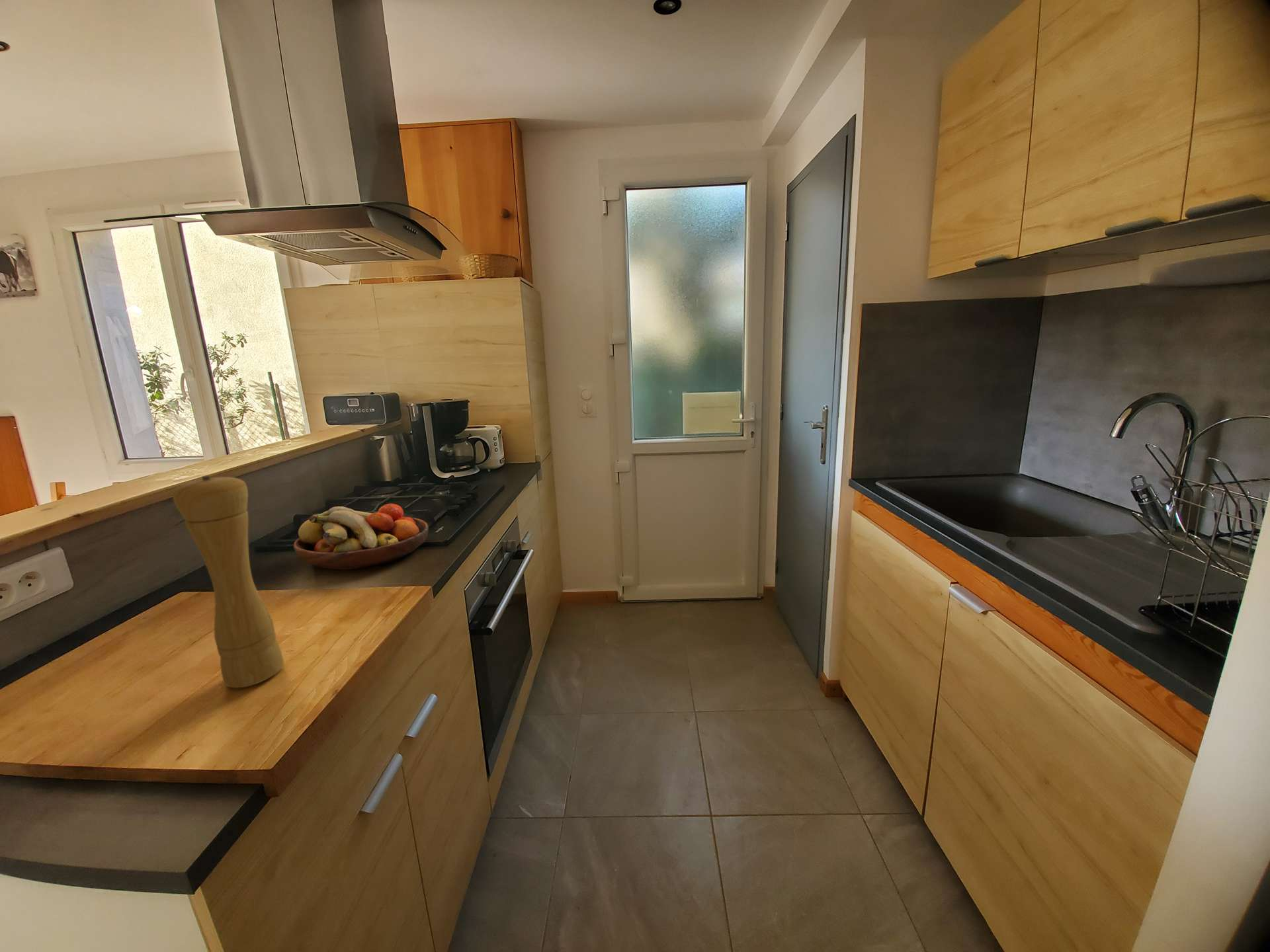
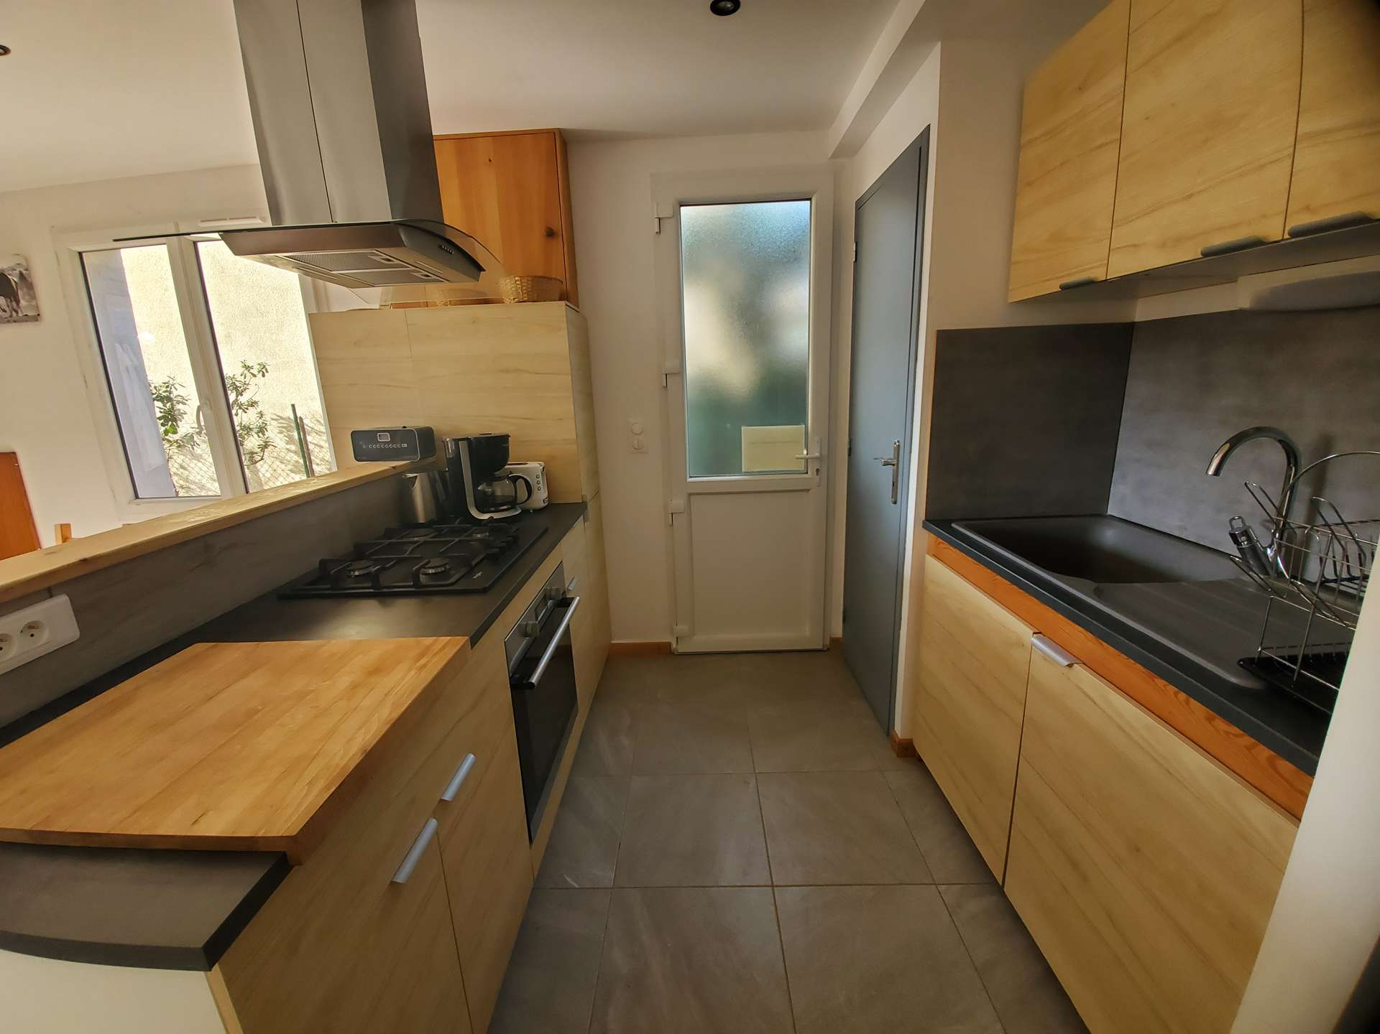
- pepper mill [172,475,284,689]
- fruit bowl [293,503,429,571]
